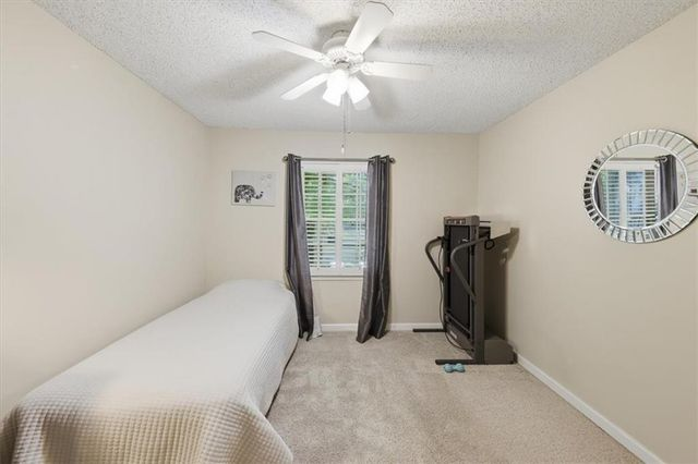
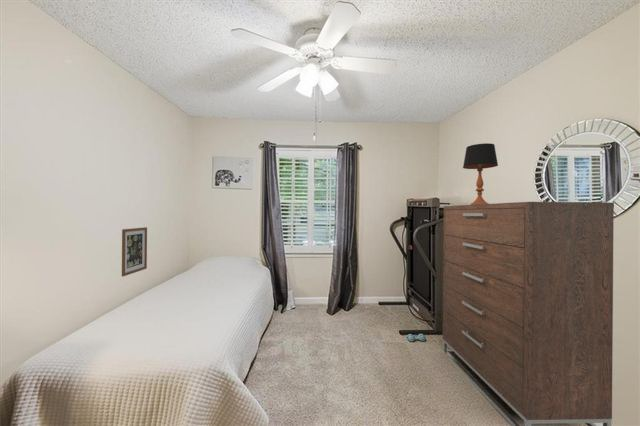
+ wall art [121,226,148,277]
+ dresser [442,201,615,426]
+ table lamp [462,142,499,205]
